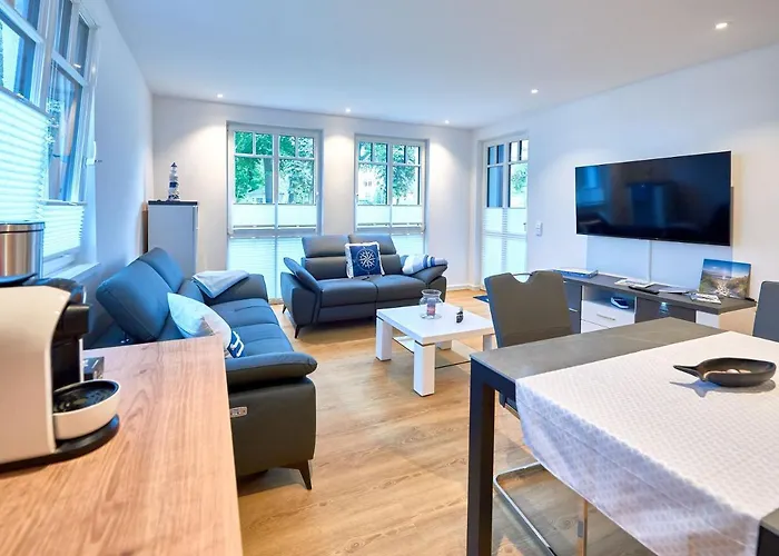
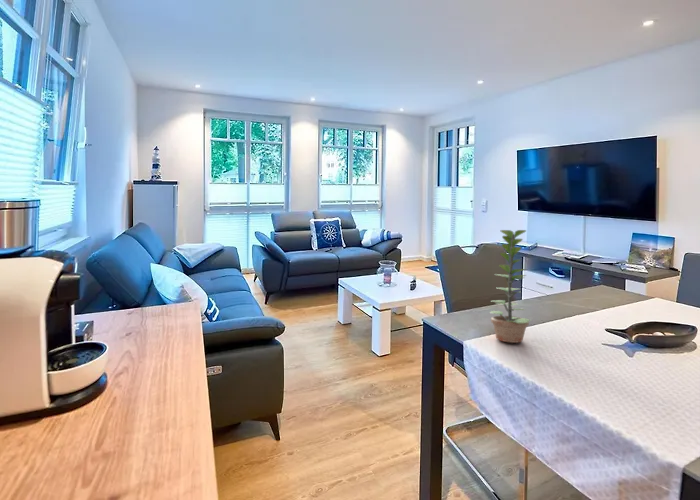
+ plant [488,229,533,344]
